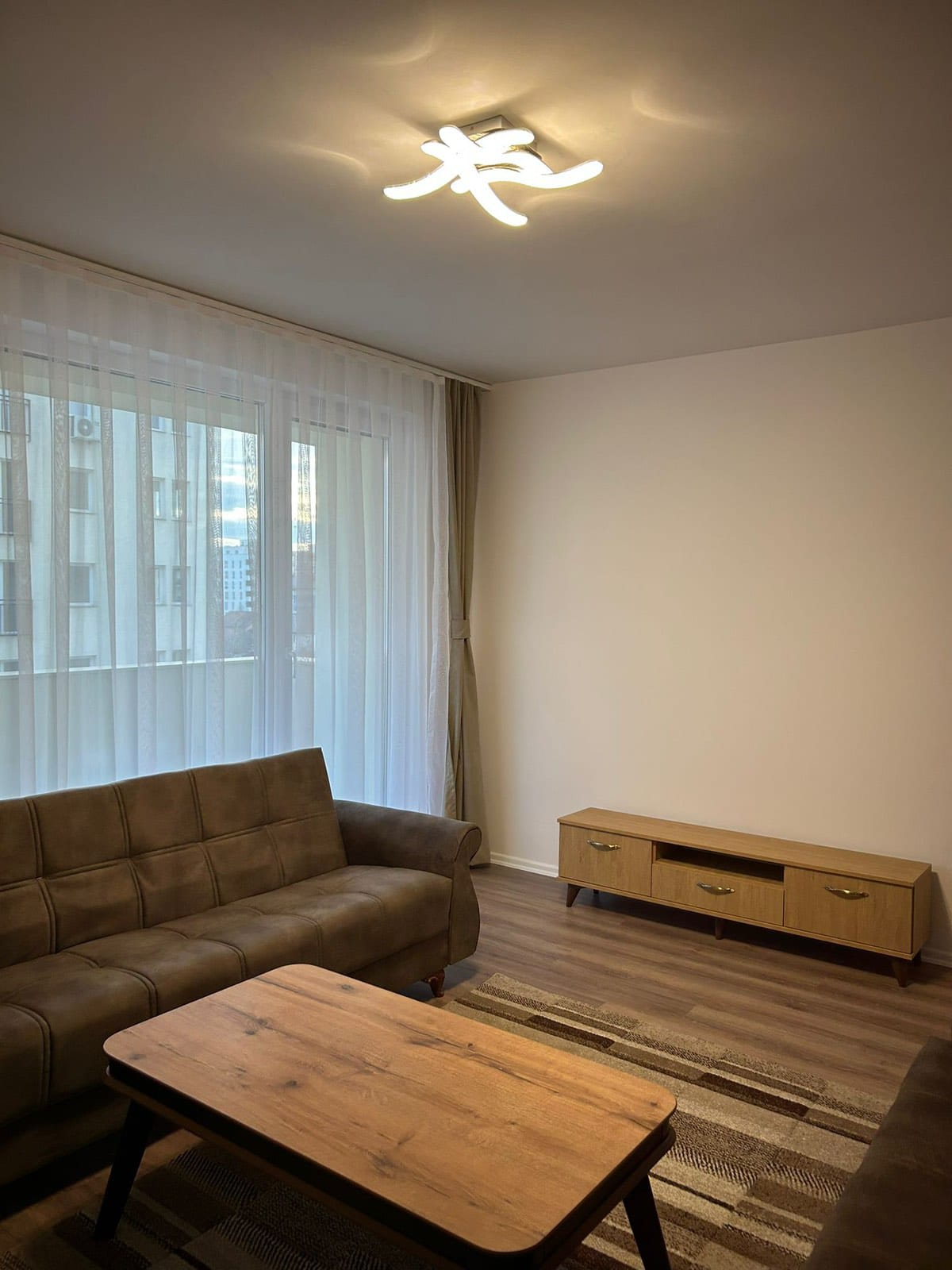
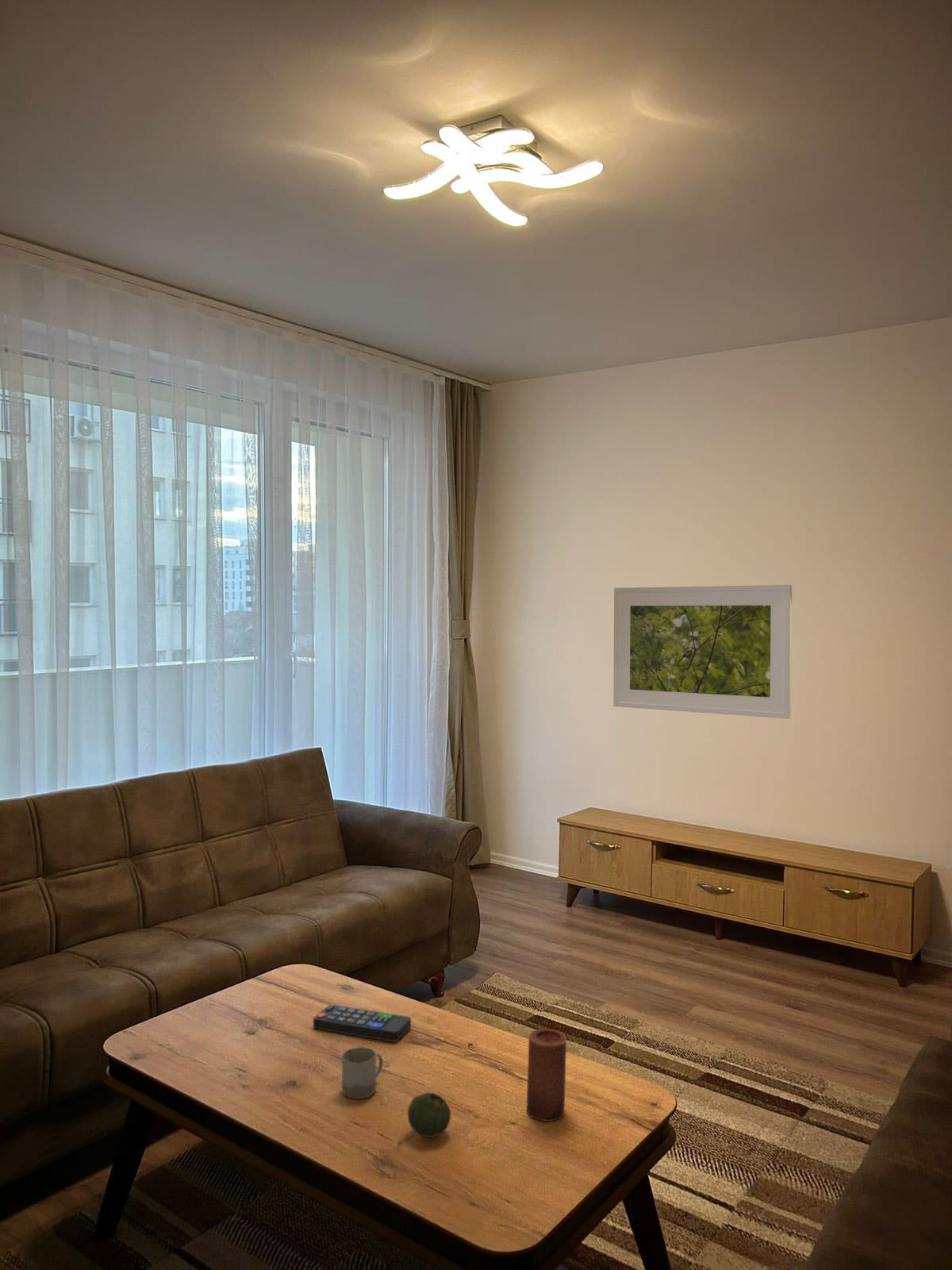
+ cup [341,1046,384,1099]
+ fruit [407,1091,451,1138]
+ remote control [313,1004,412,1042]
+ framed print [612,584,793,719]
+ candle [526,1028,567,1122]
